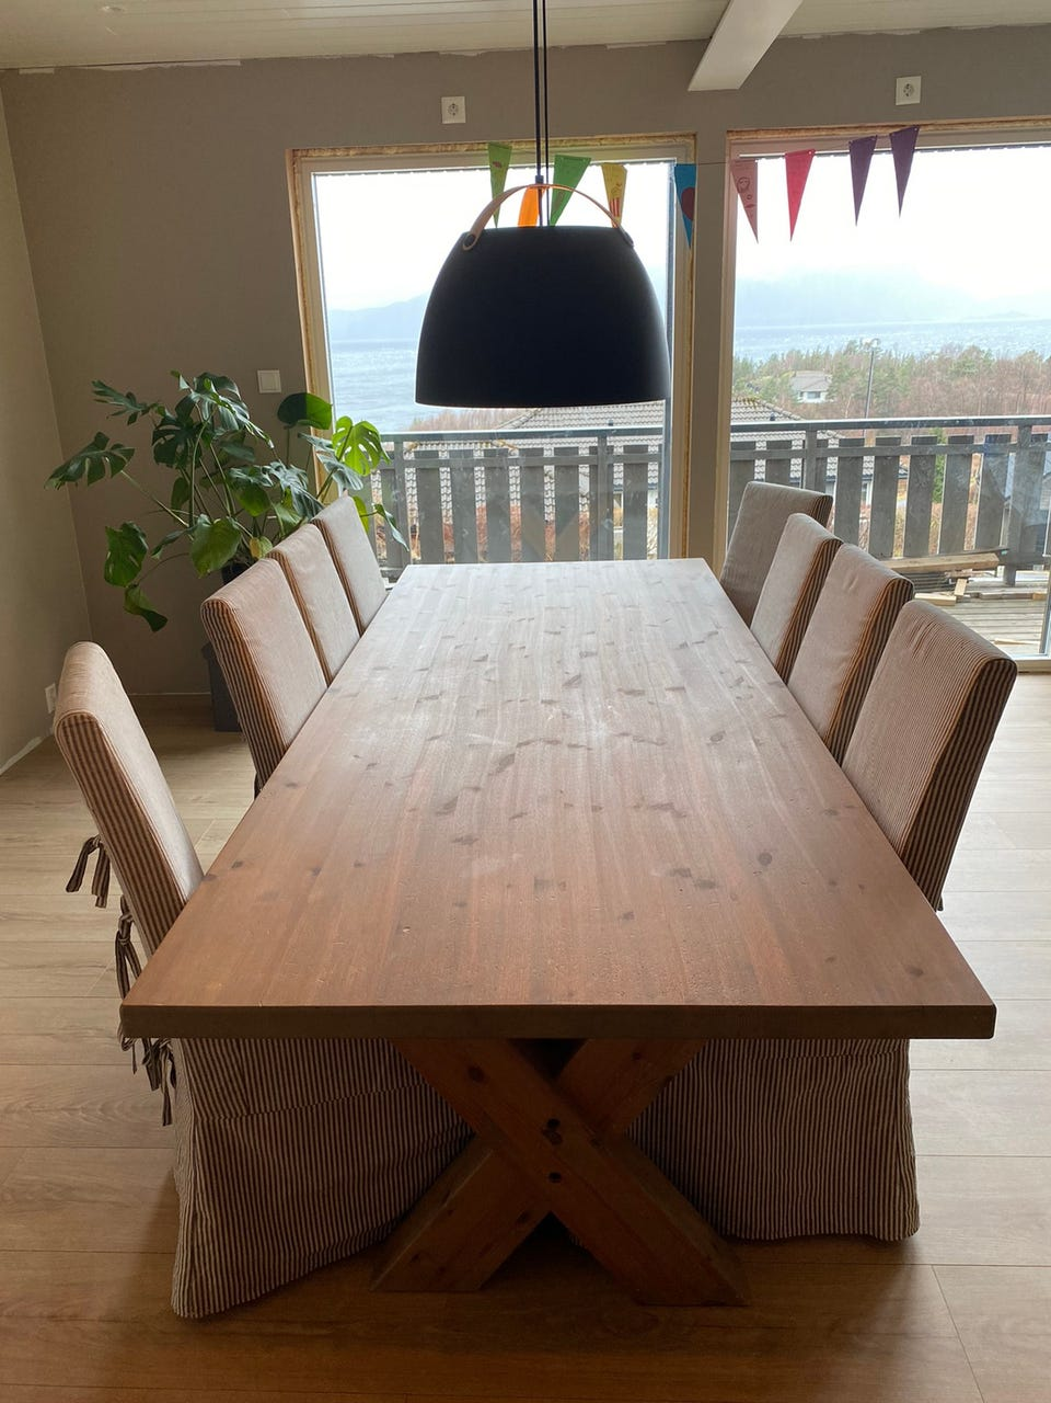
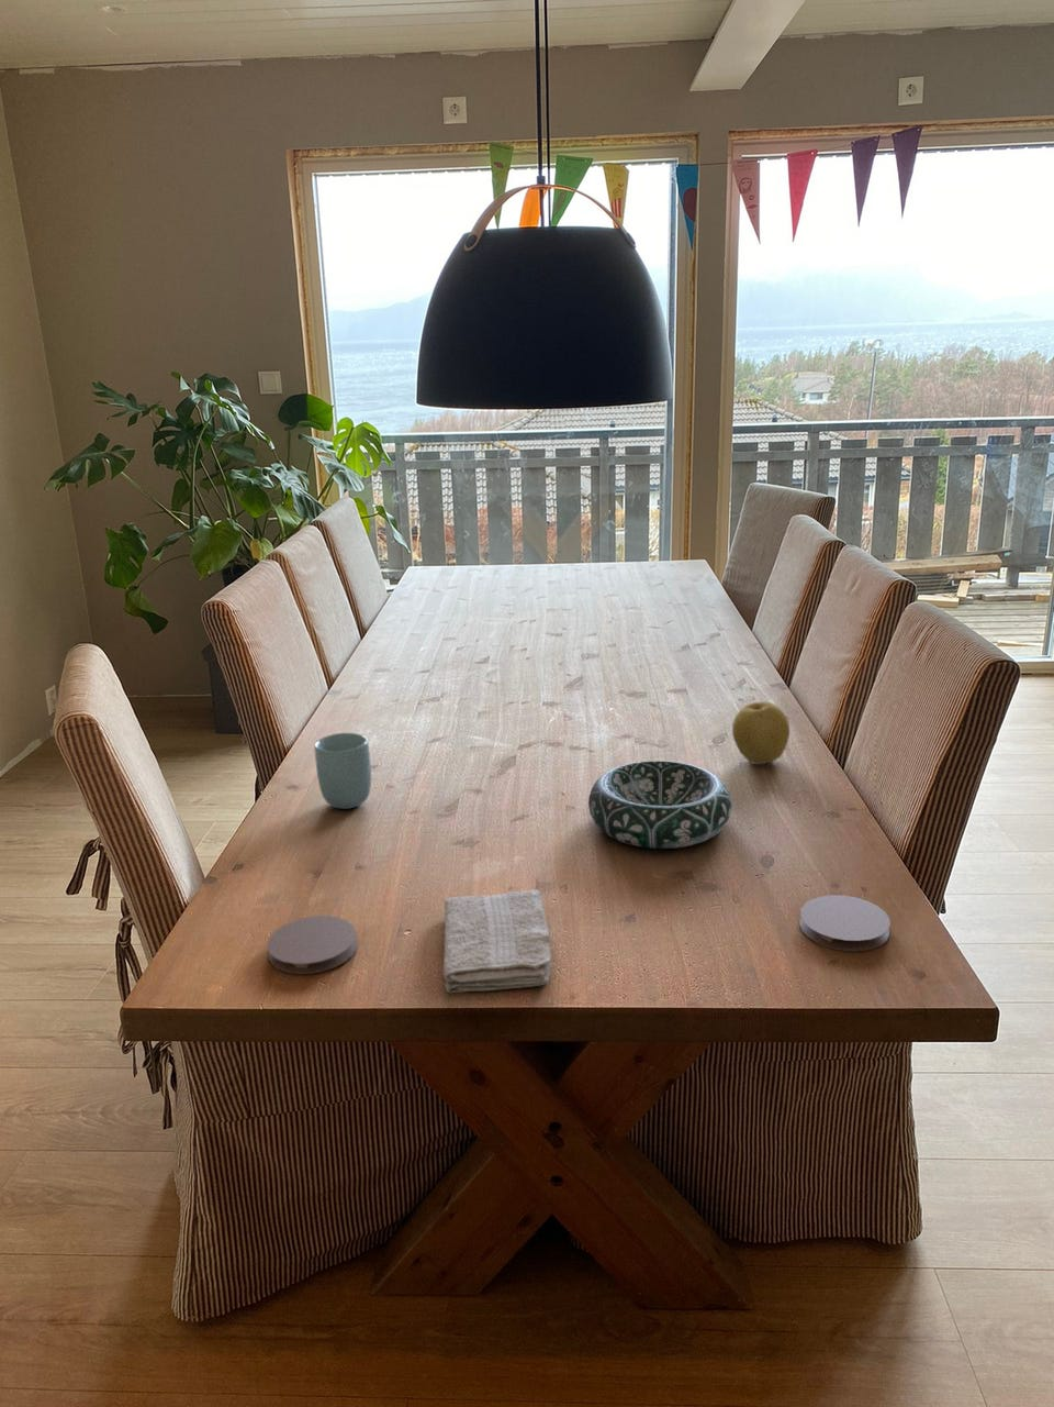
+ coaster [266,915,358,975]
+ decorative bowl [588,760,732,850]
+ coaster [799,894,891,952]
+ cup [313,732,372,810]
+ fruit [731,700,790,766]
+ washcloth [443,889,552,994]
